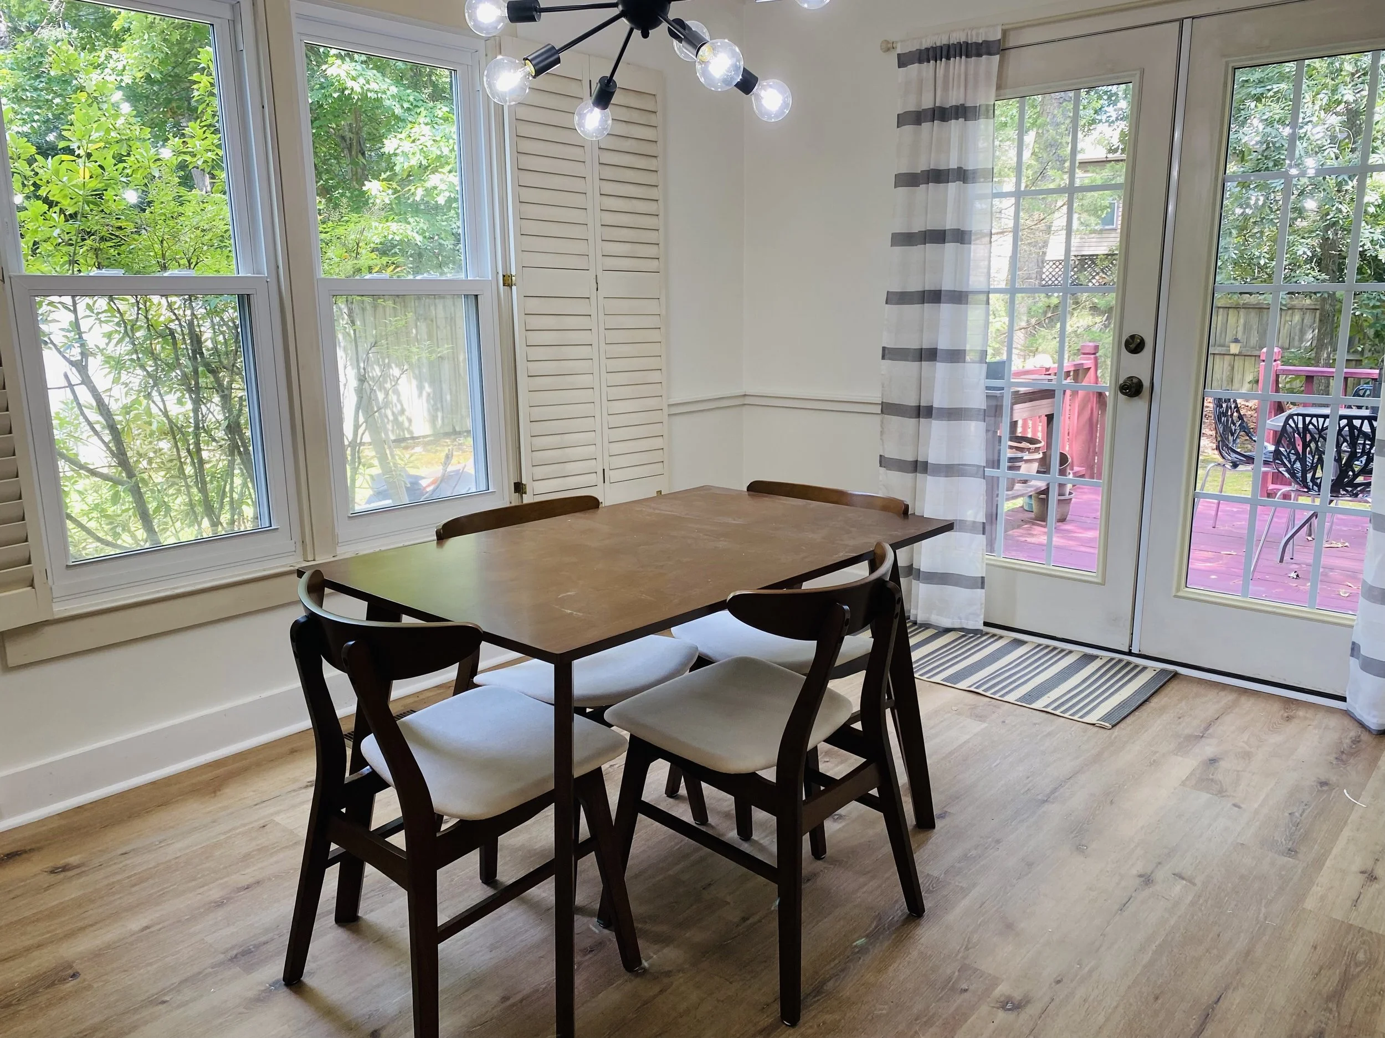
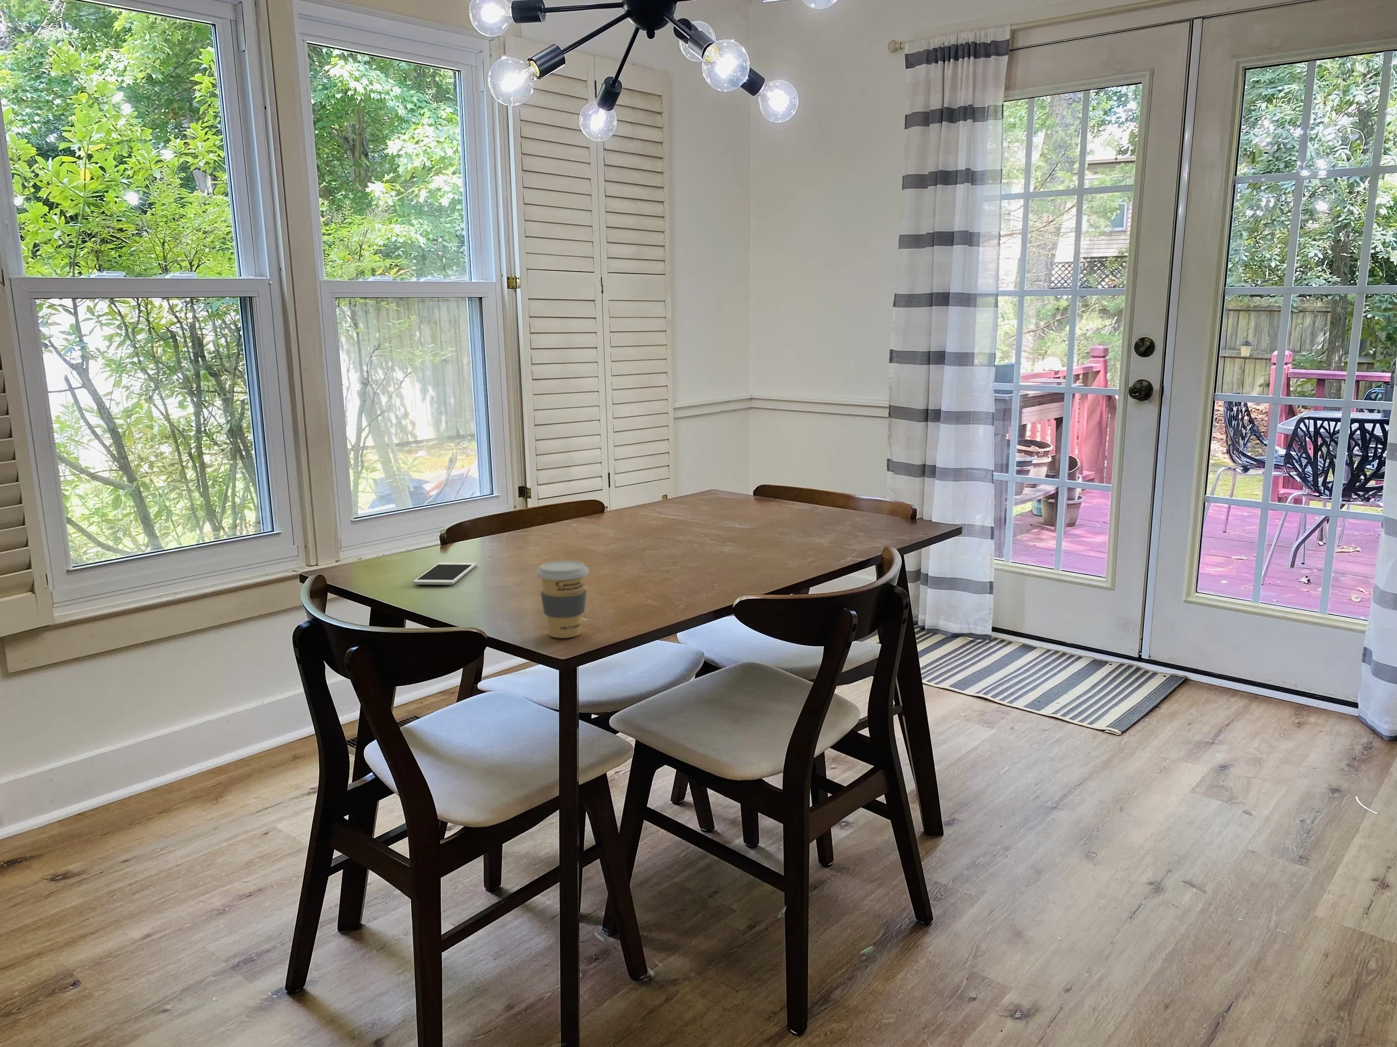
+ cell phone [413,562,477,585]
+ coffee cup [536,560,590,639]
